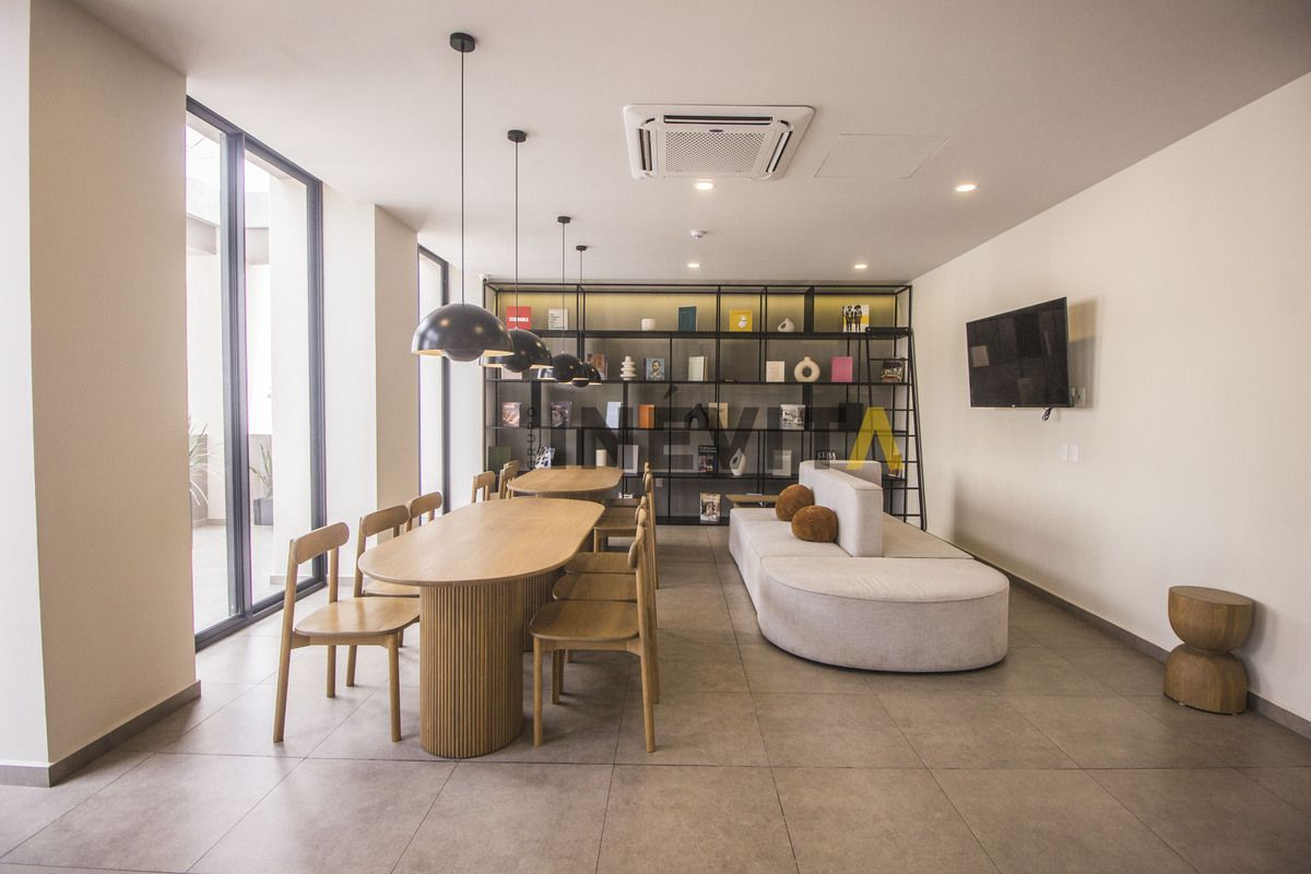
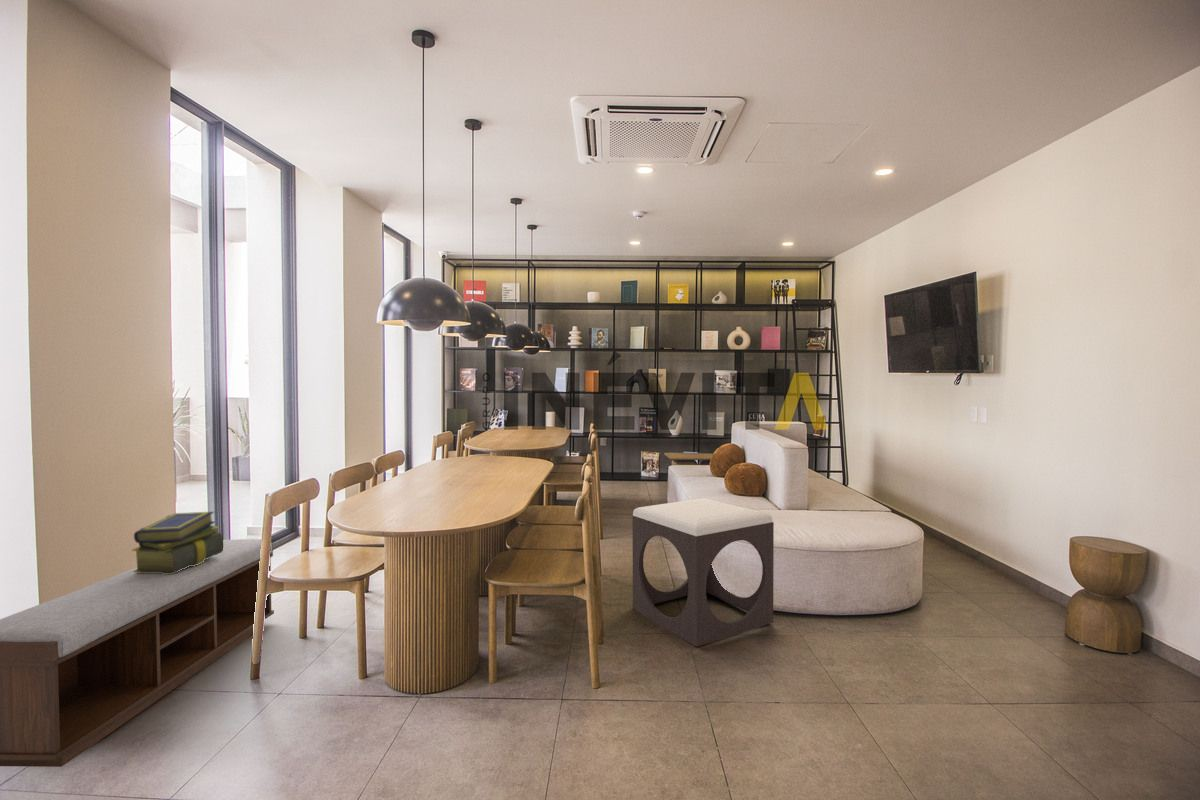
+ bench [0,538,275,768]
+ footstool [632,497,775,648]
+ stack of books [131,511,224,574]
